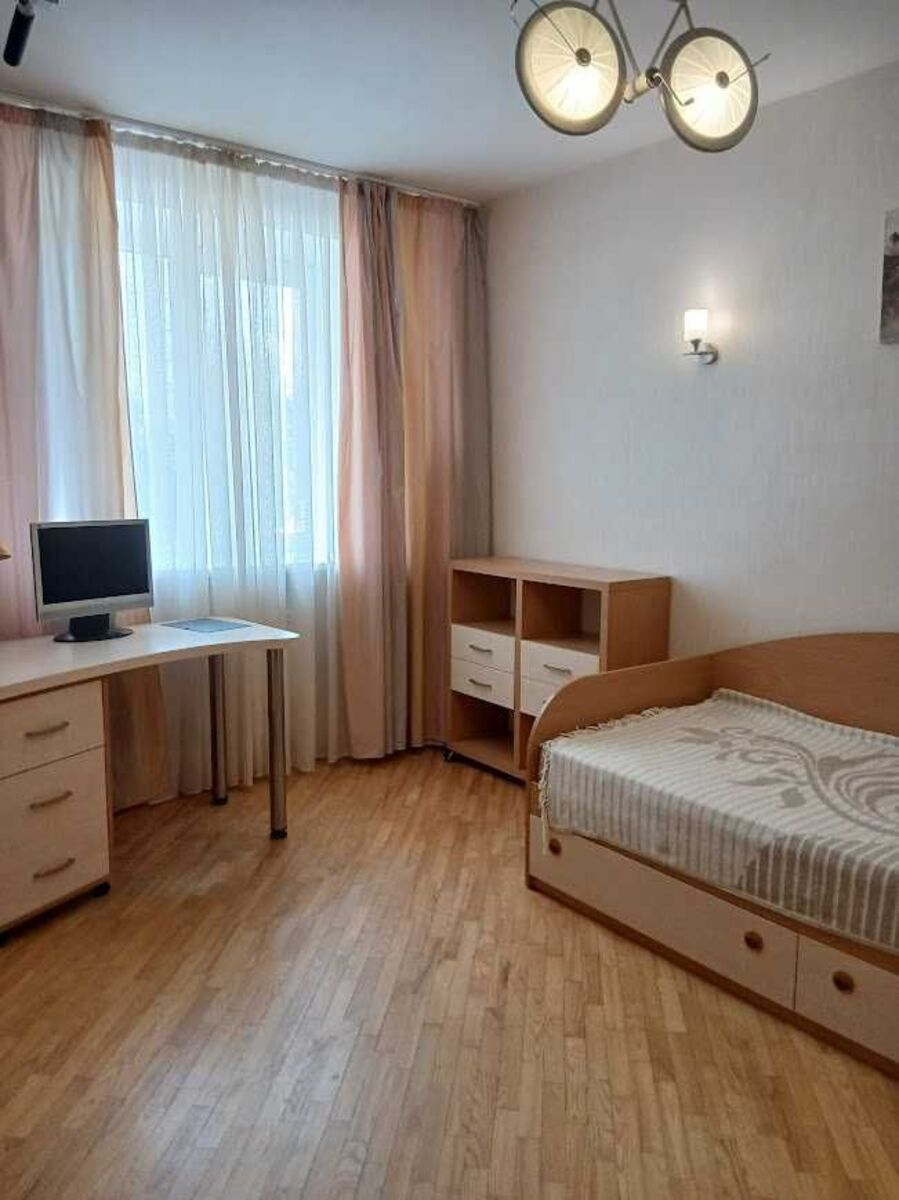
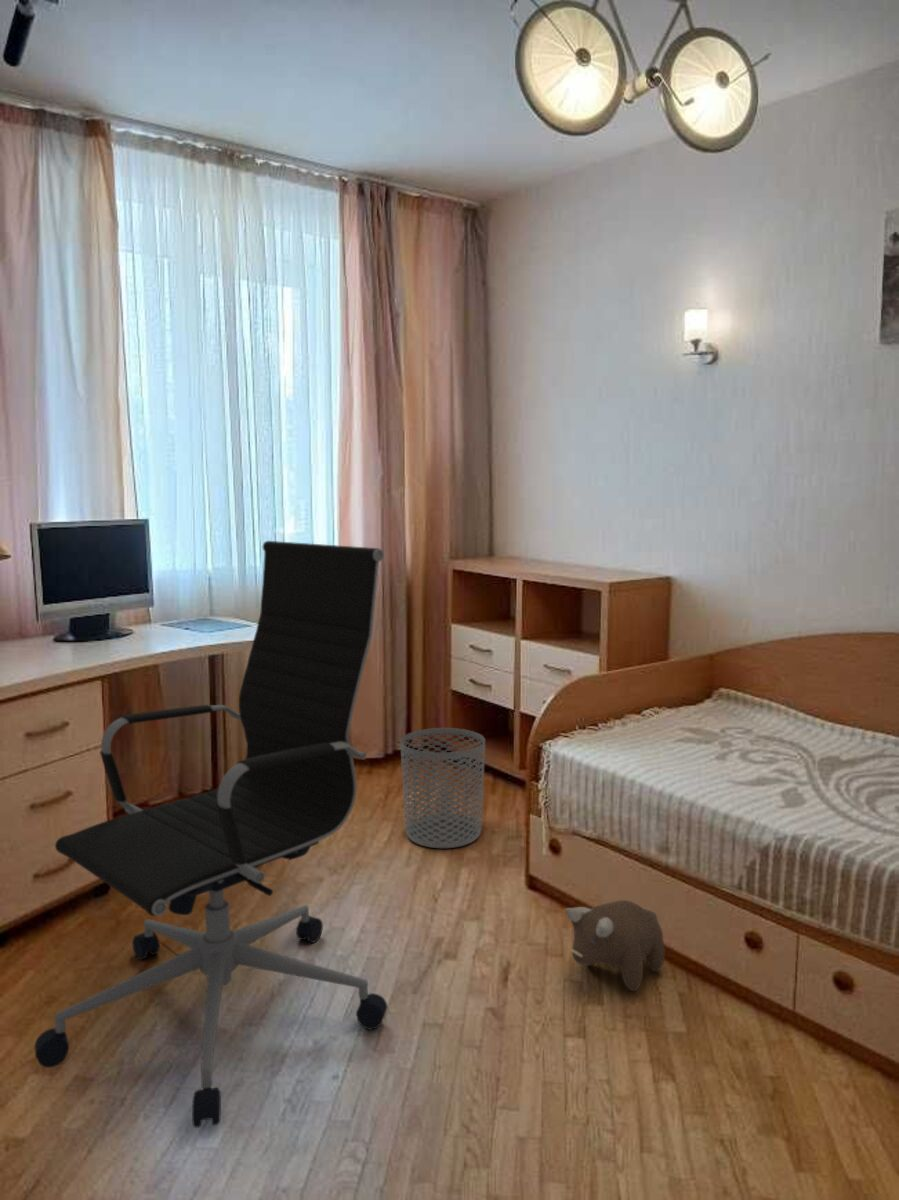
+ waste bin [400,727,486,849]
+ plush toy [564,899,666,992]
+ office chair [34,540,389,1129]
